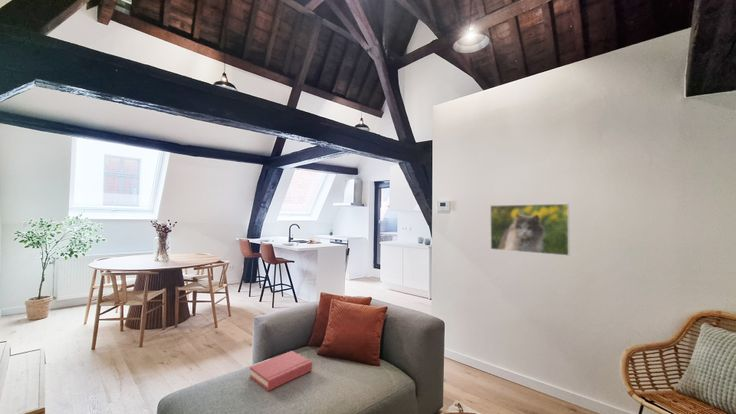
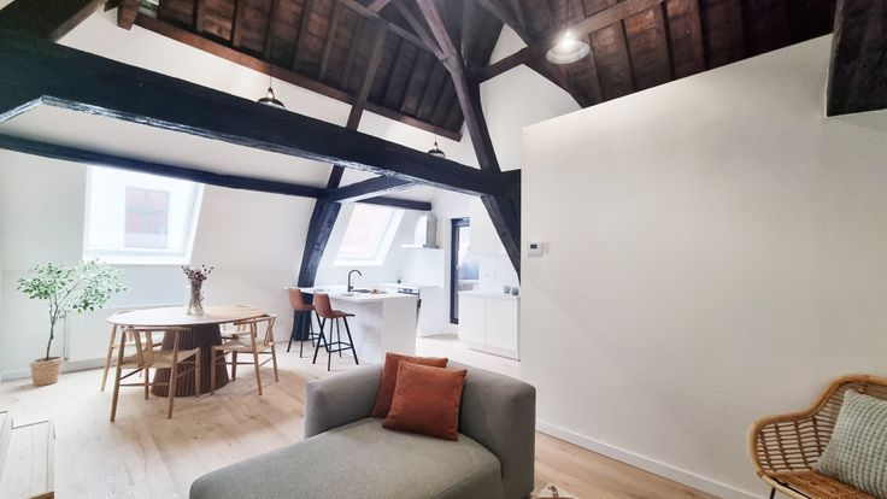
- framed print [489,203,571,257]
- hardback book [249,350,313,392]
